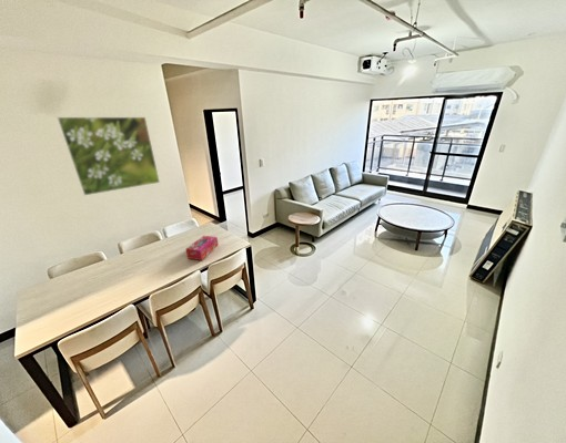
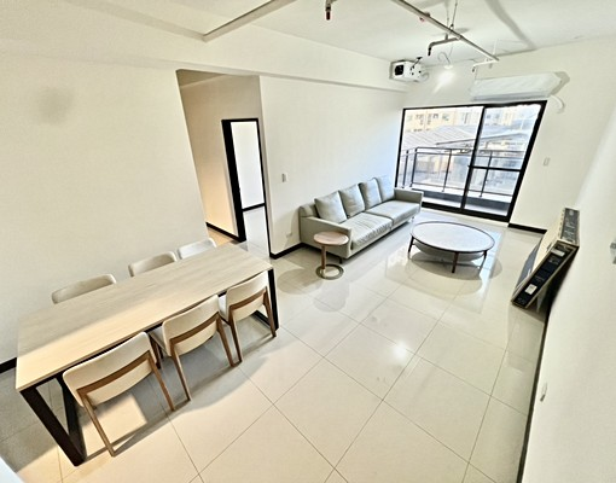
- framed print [55,116,161,196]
- tissue box [184,235,220,261]
